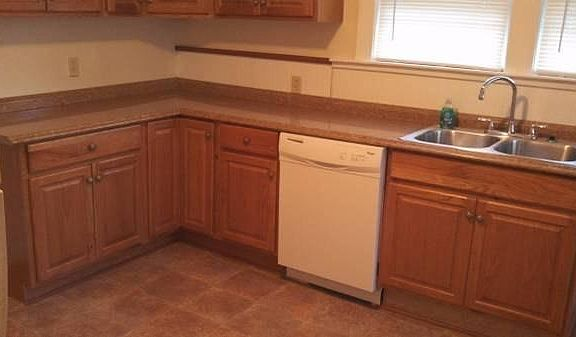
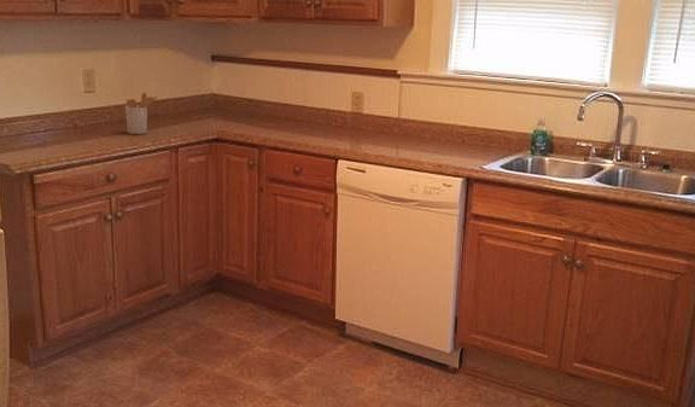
+ utensil holder [124,92,158,135]
